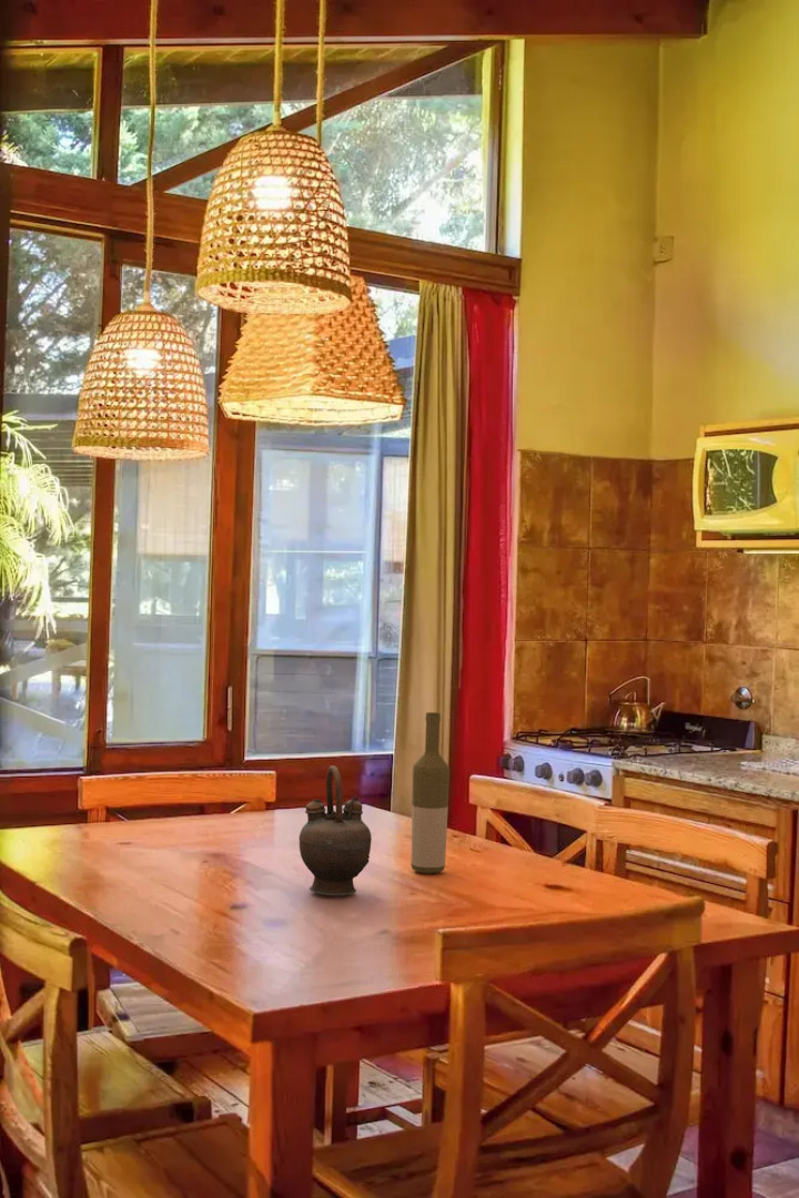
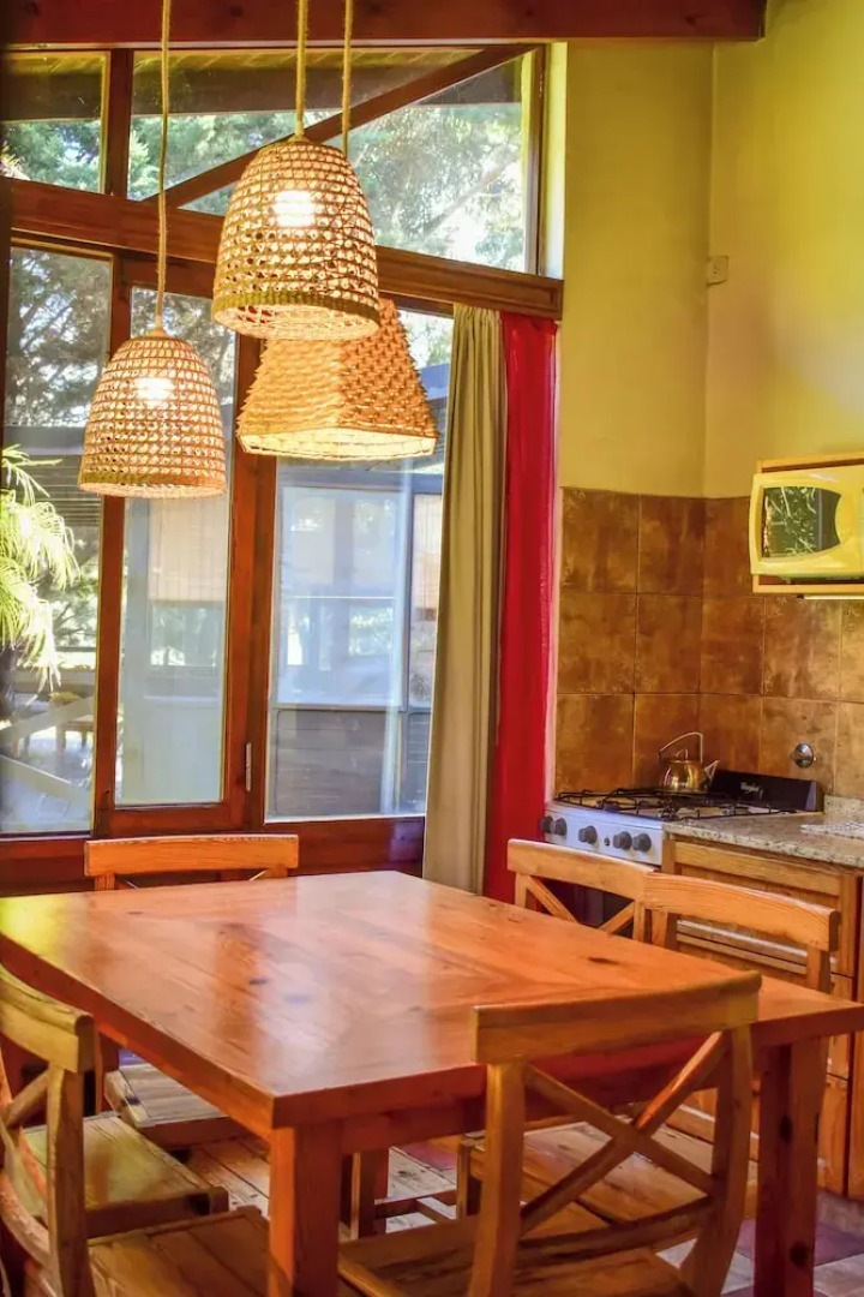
- teapot [297,764,373,897]
- bottle [411,711,451,874]
